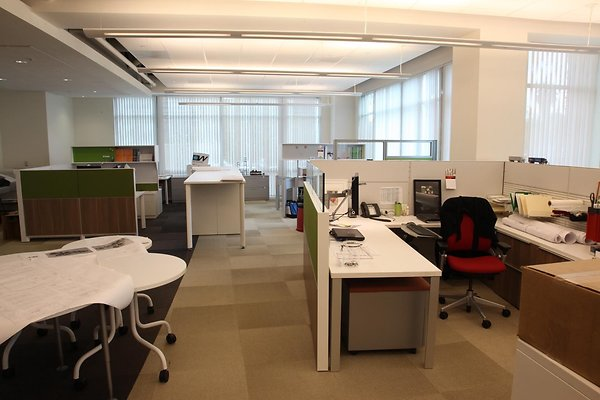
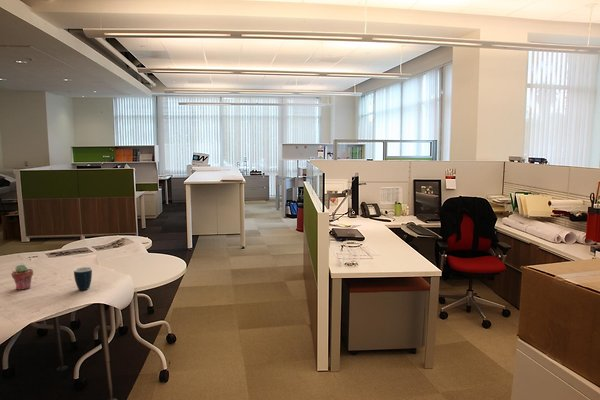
+ mug [73,266,93,291]
+ potted succulent [10,264,34,291]
